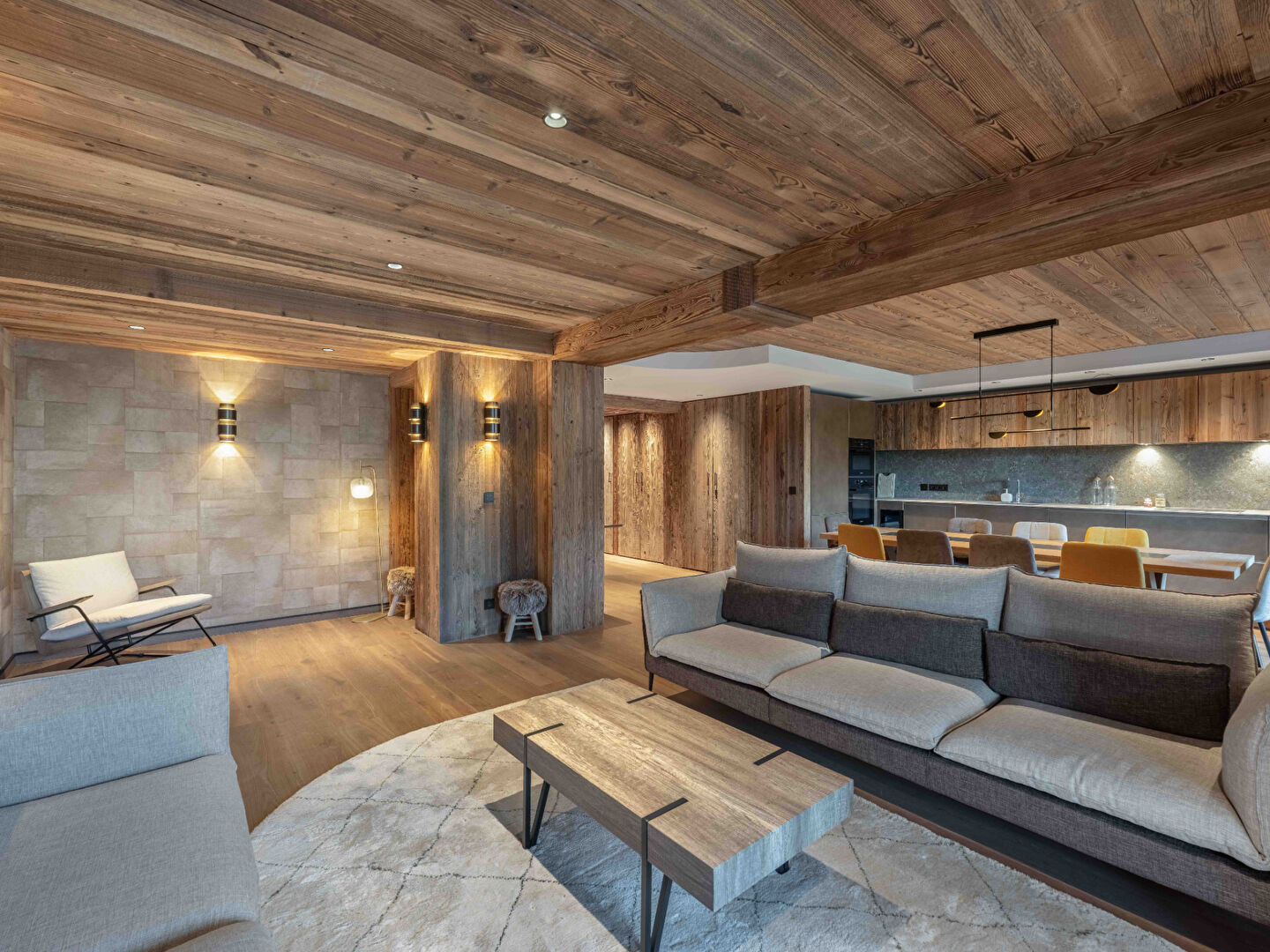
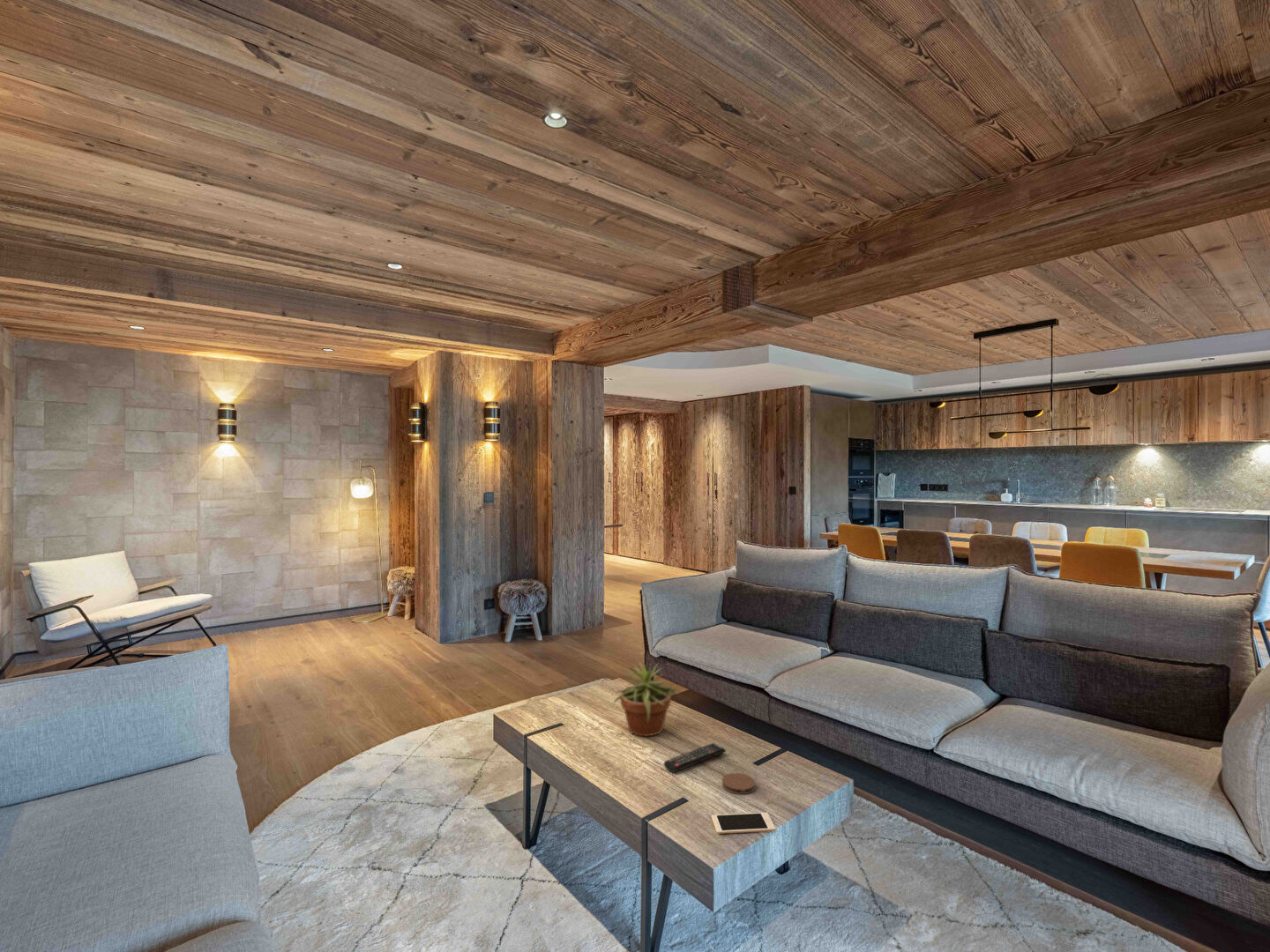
+ coaster [721,772,756,795]
+ potted plant [610,661,681,737]
+ remote control [662,742,727,773]
+ cell phone [711,812,776,835]
